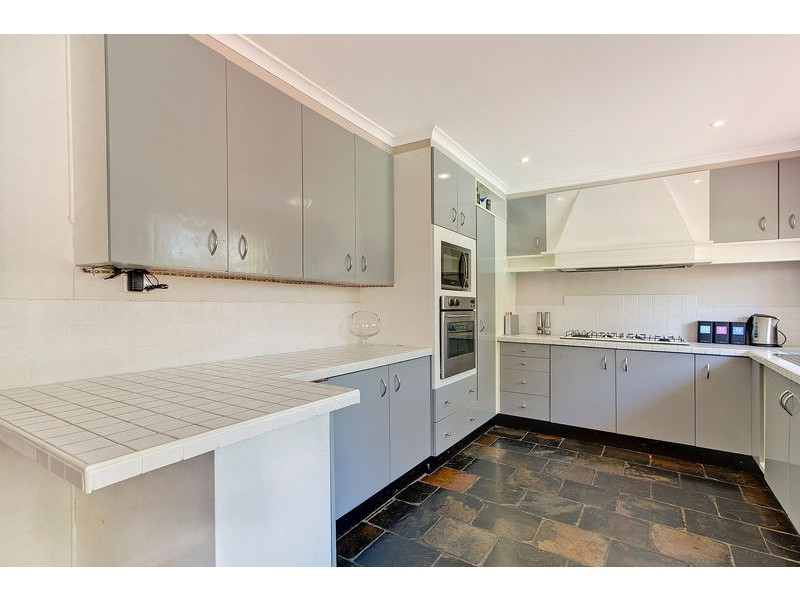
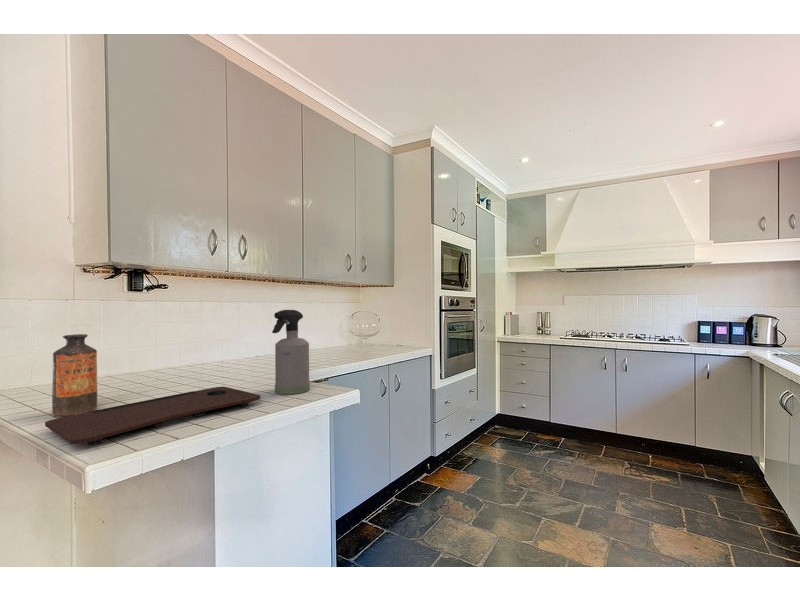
+ cutting board [44,386,262,446]
+ spray bottle [271,309,311,395]
+ bottle [51,333,98,417]
